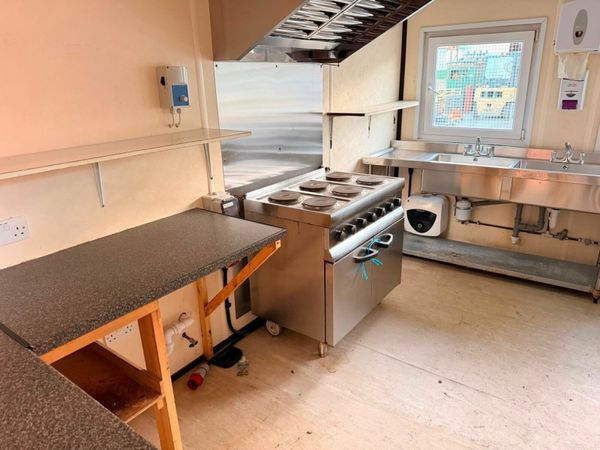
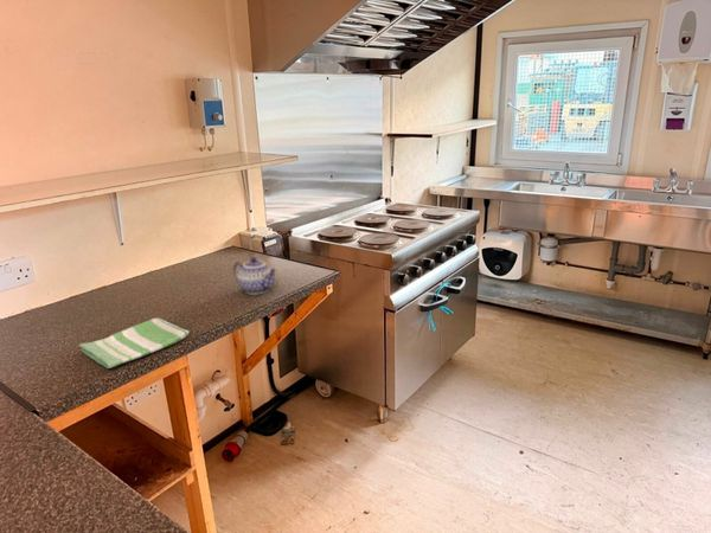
+ teapot [232,256,278,296]
+ dish towel [78,317,191,370]
